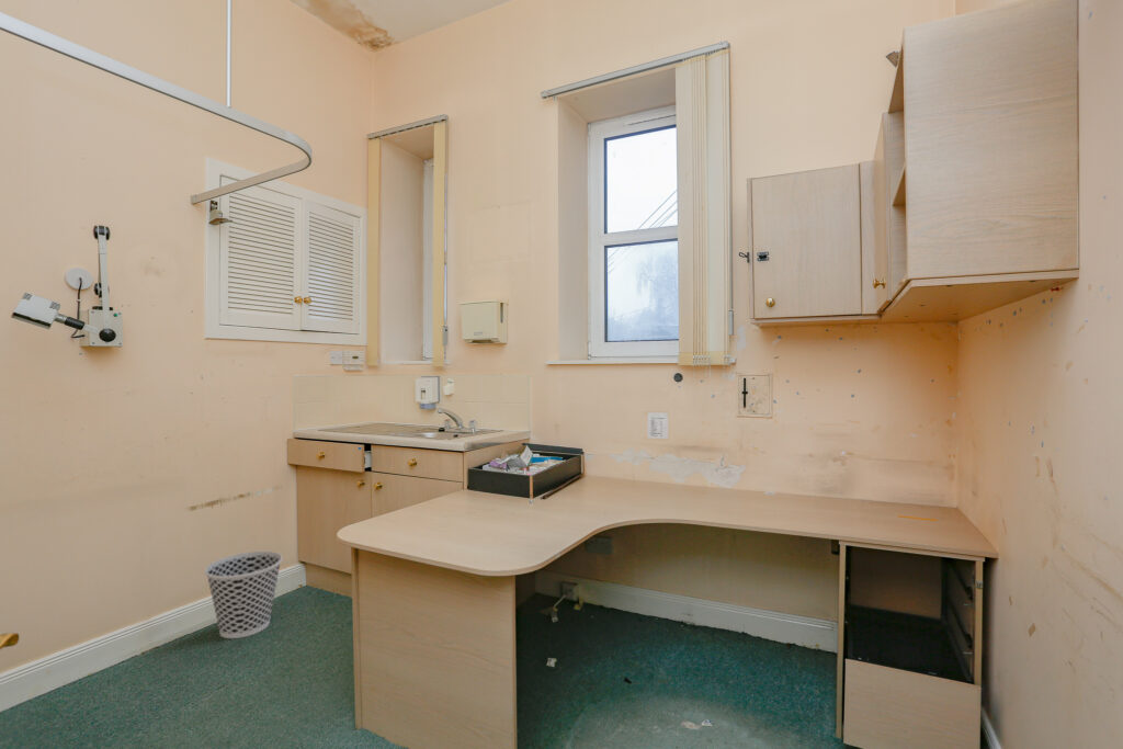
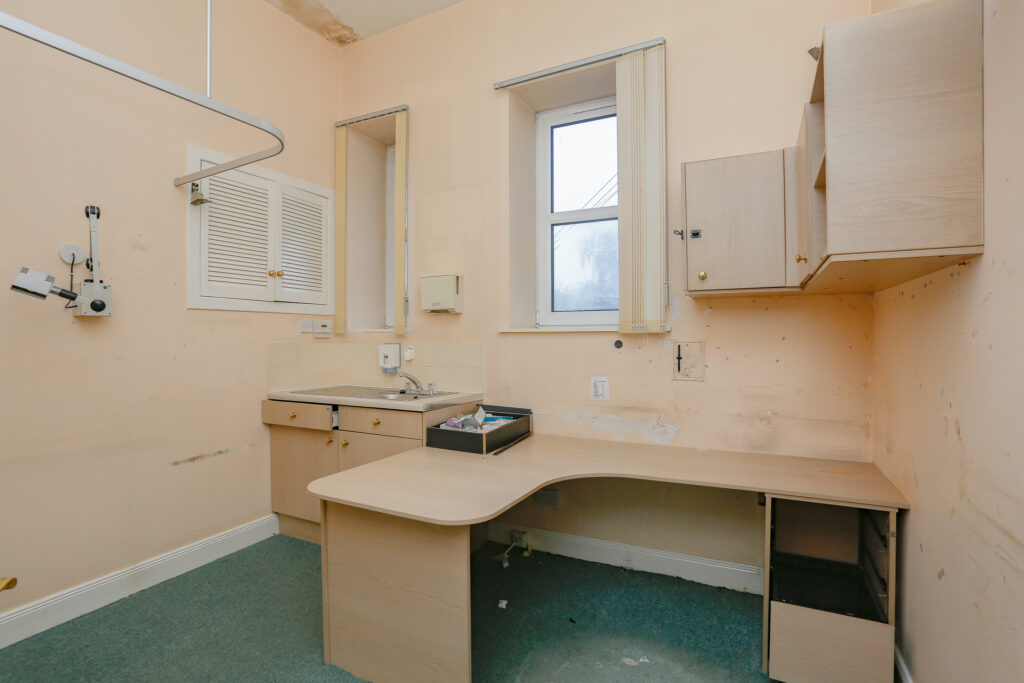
- wastebasket [204,551,283,639]
